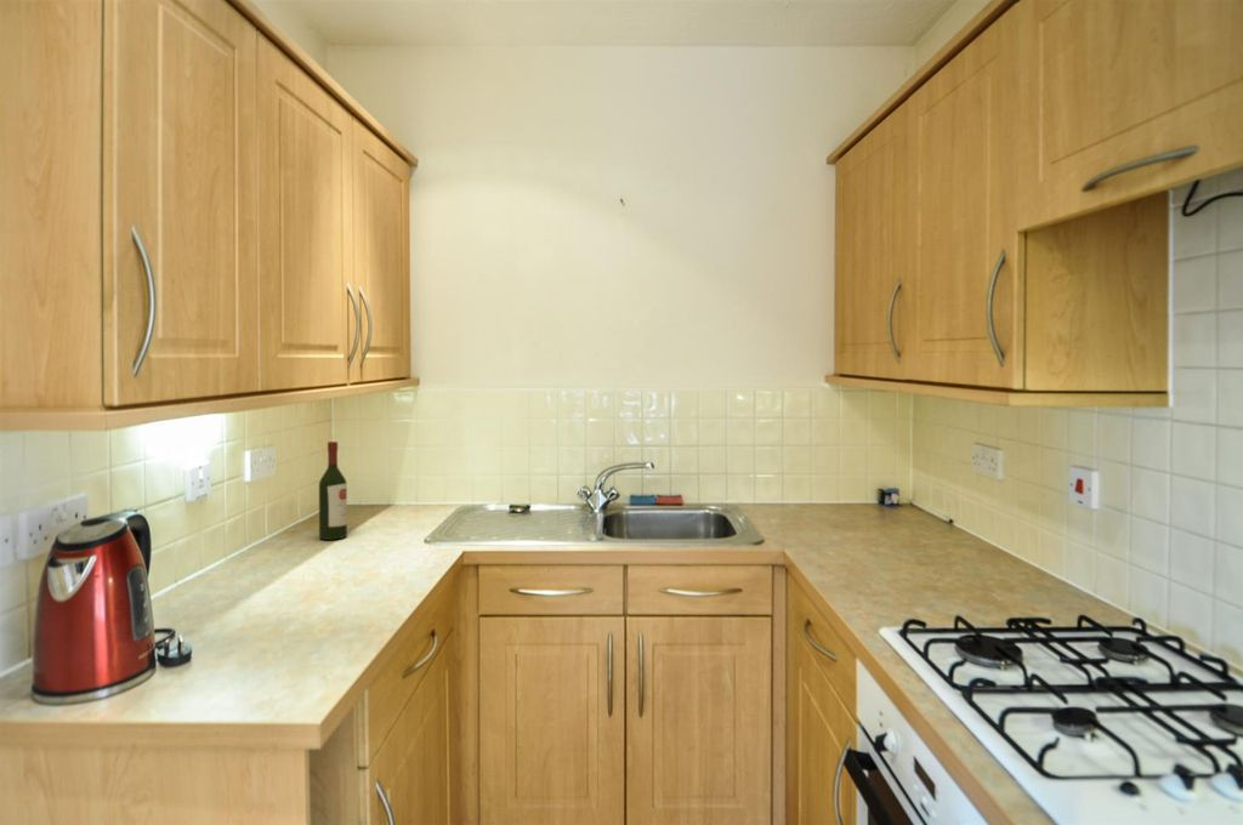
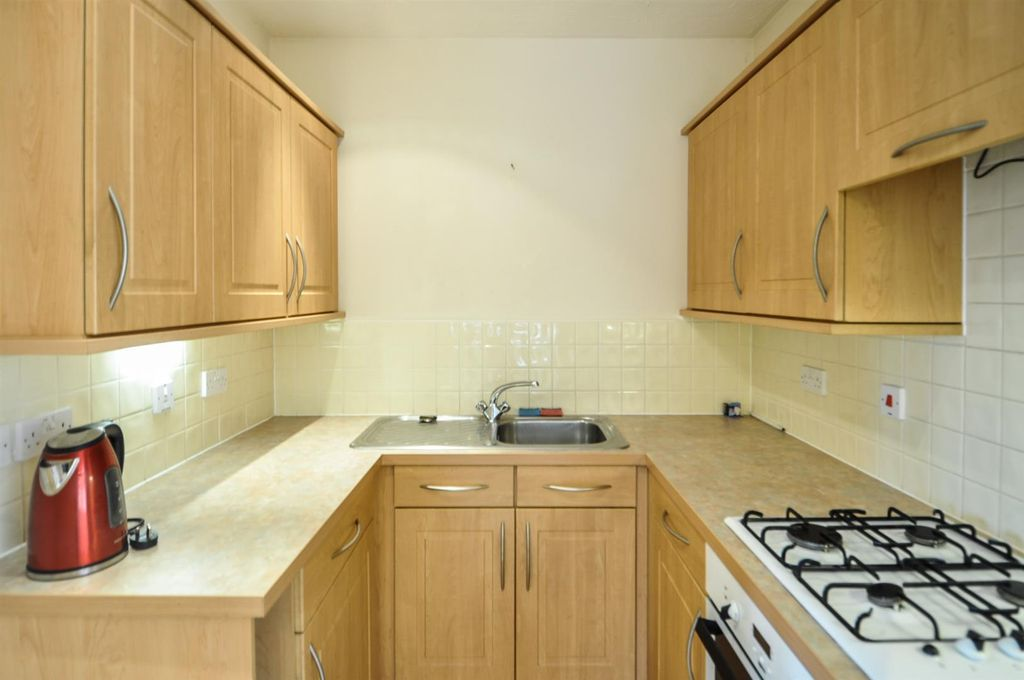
- wine bottle [318,440,348,541]
